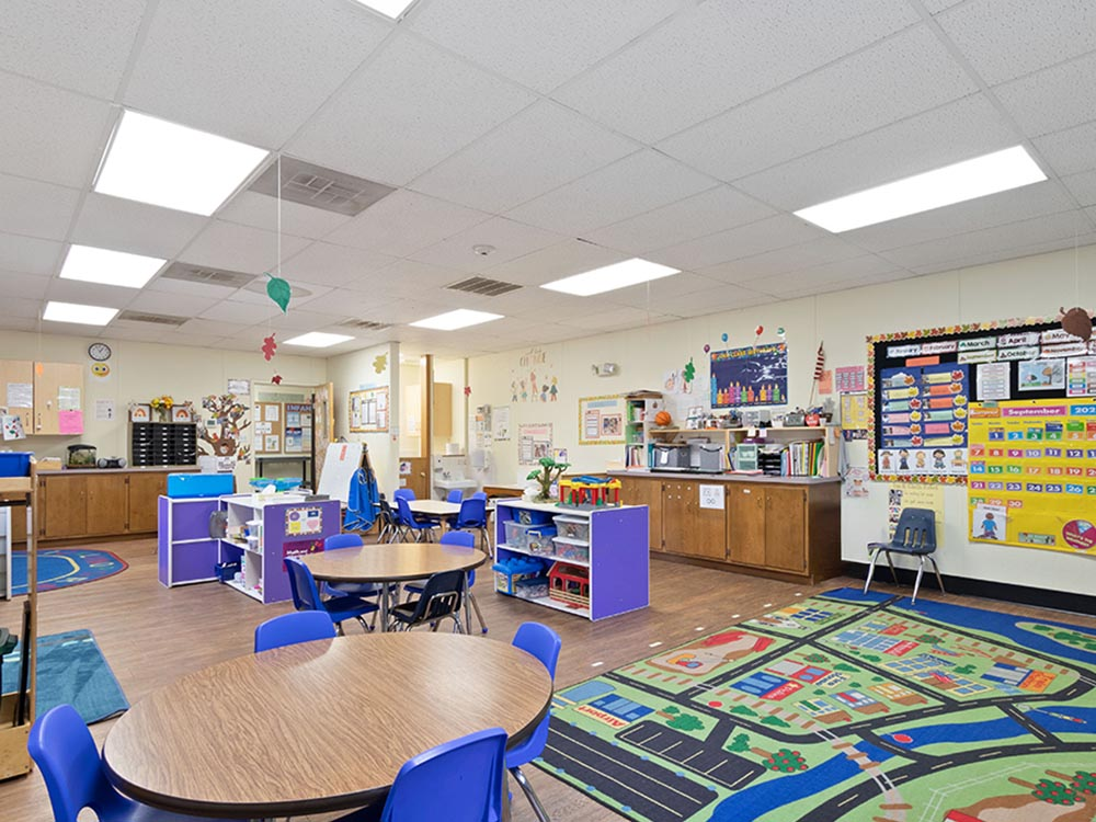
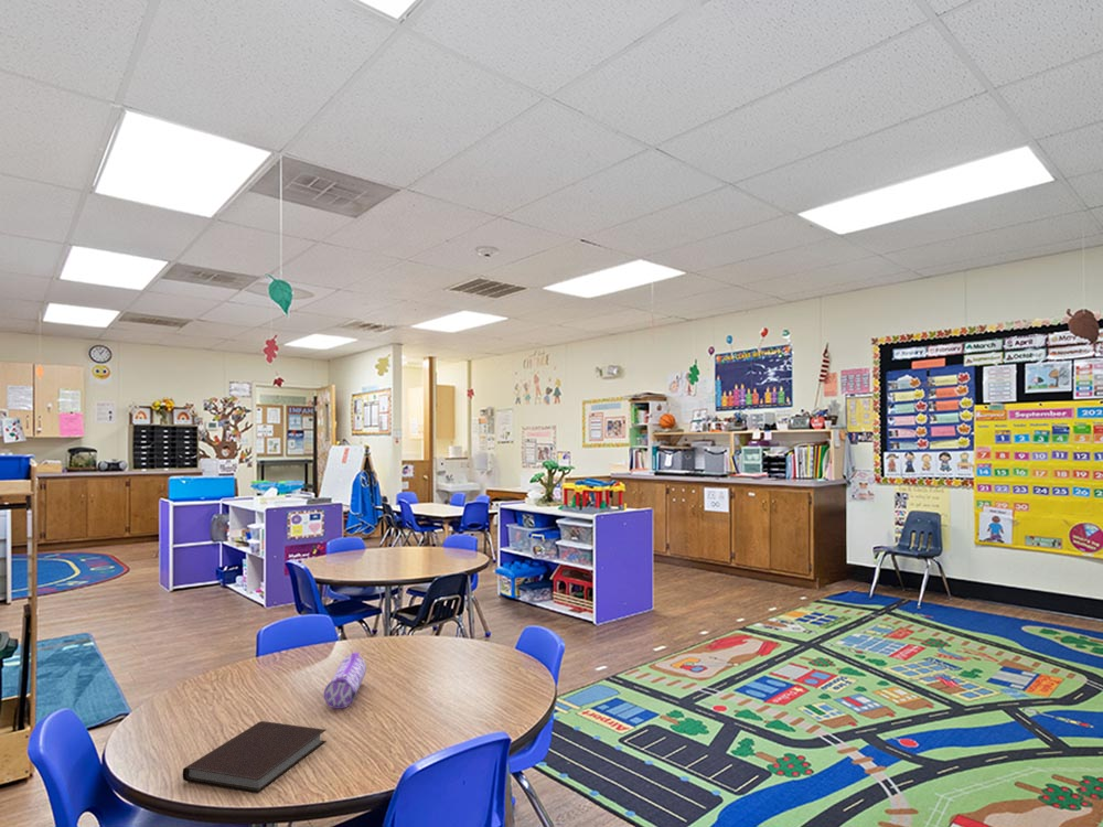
+ pencil case [323,651,367,710]
+ notebook [182,720,328,794]
